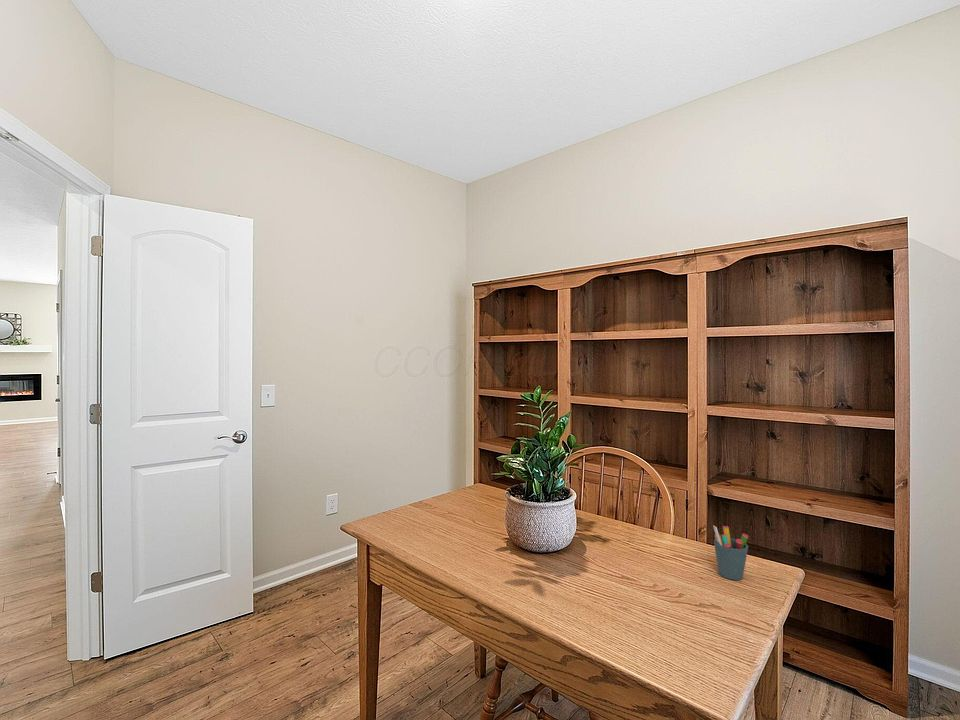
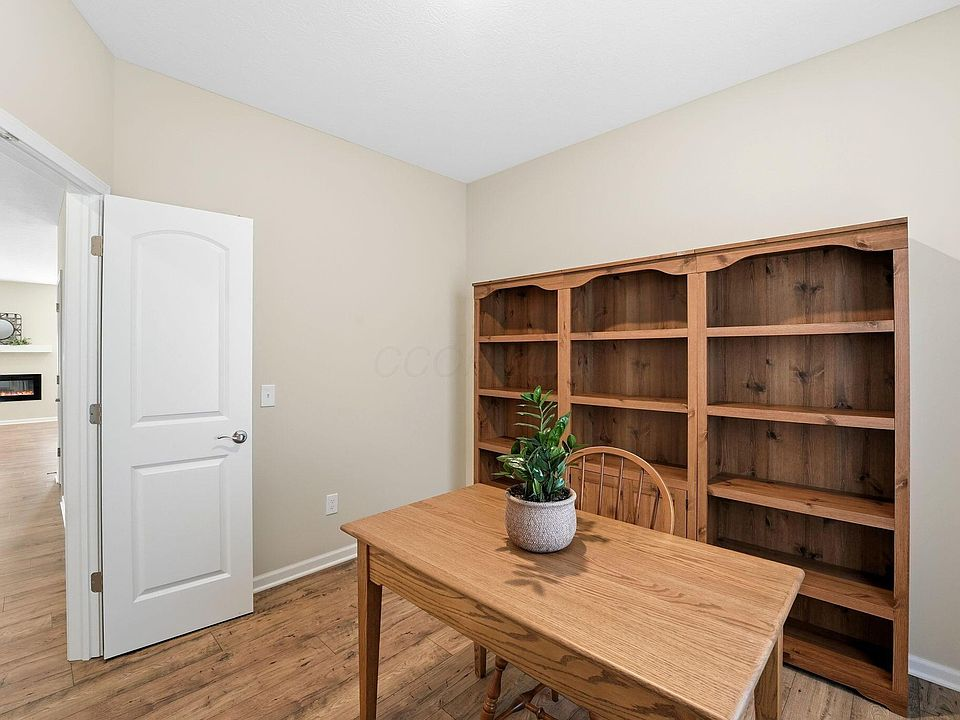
- pen holder [712,525,749,581]
